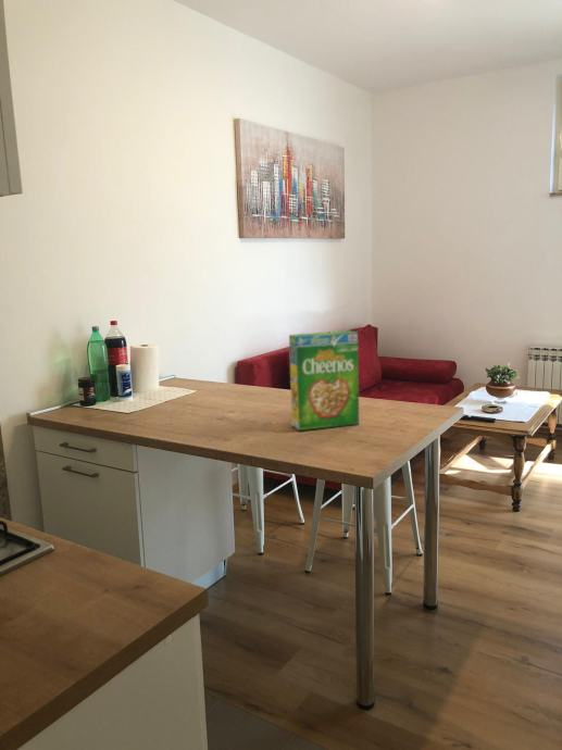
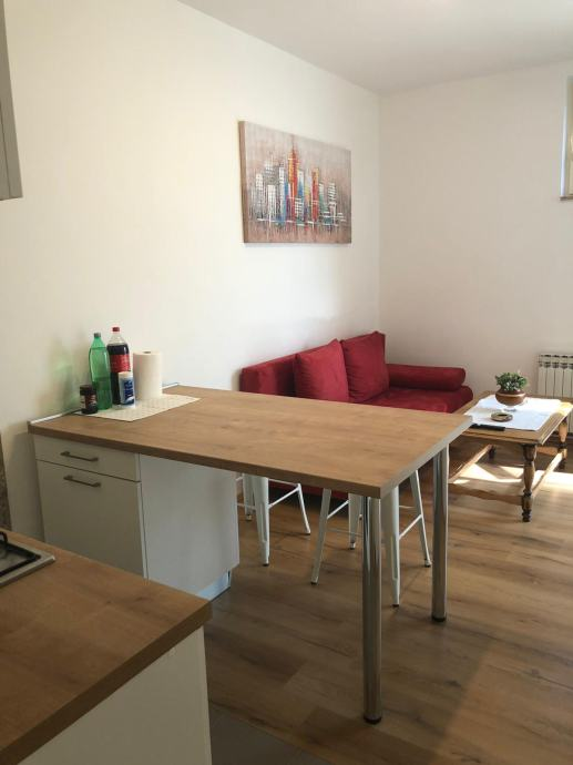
- cereal box [288,329,360,433]
